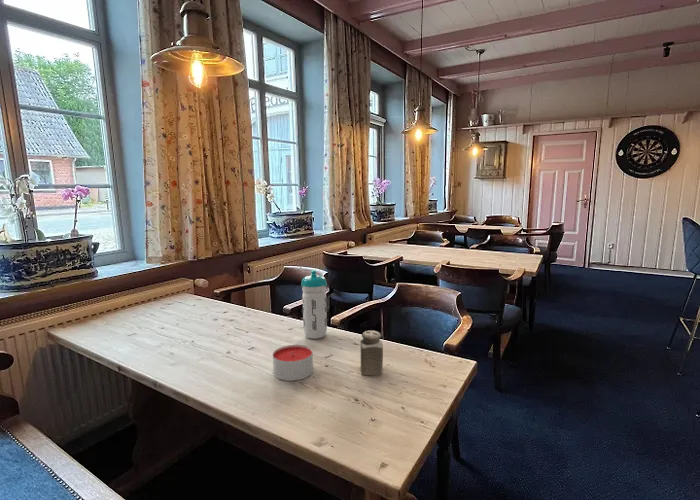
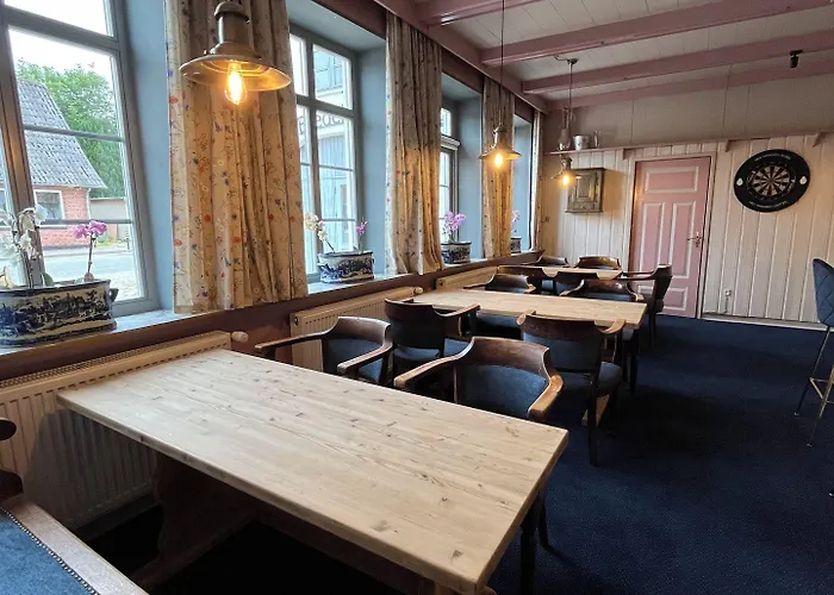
- water bottle [300,269,328,340]
- salt shaker [360,330,384,376]
- candle [272,344,314,382]
